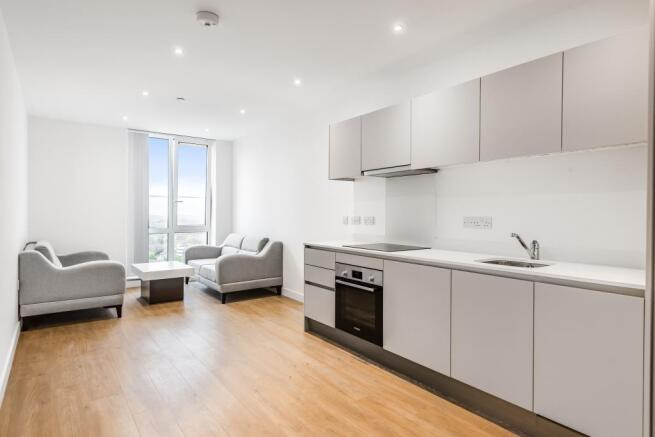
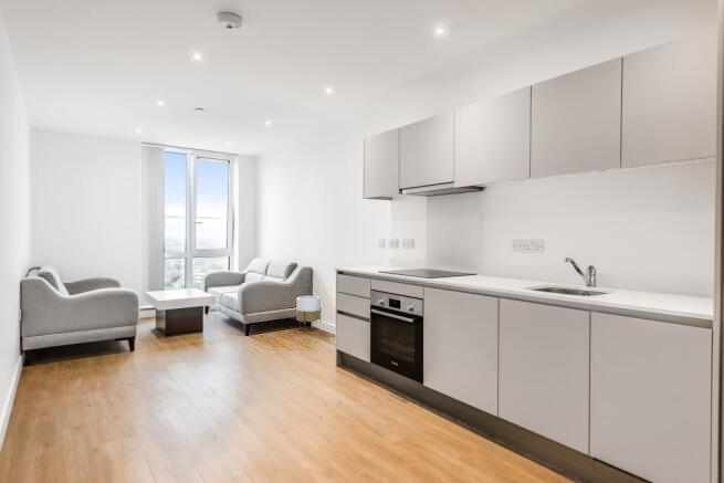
+ planter [295,295,322,335]
